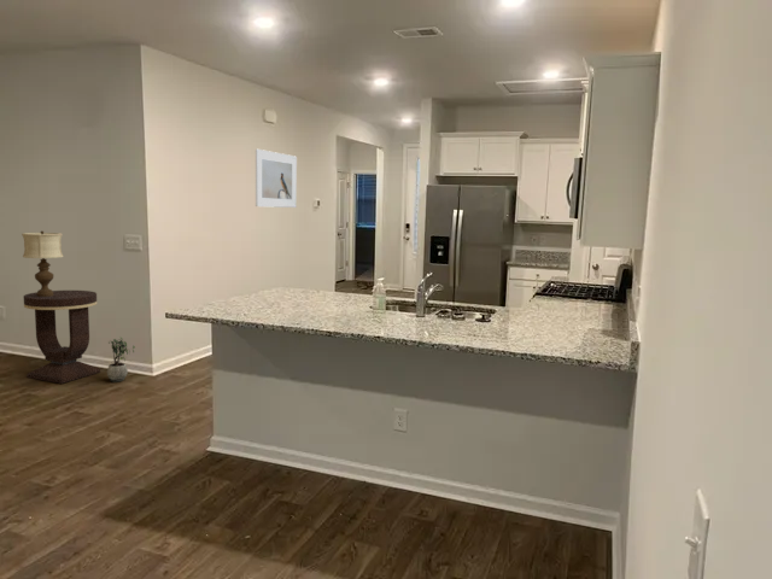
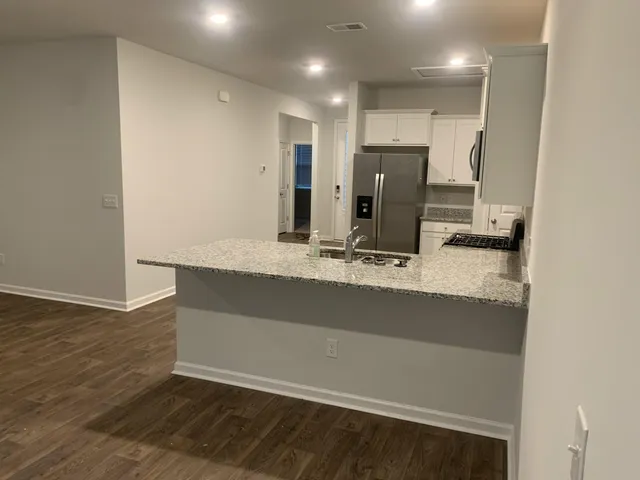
- potted plant [106,335,136,384]
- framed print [255,148,298,209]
- table lamp [21,230,64,297]
- side table [23,290,101,385]
